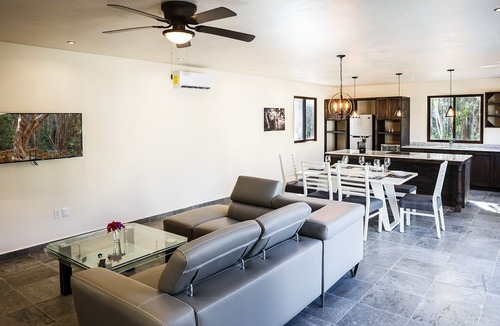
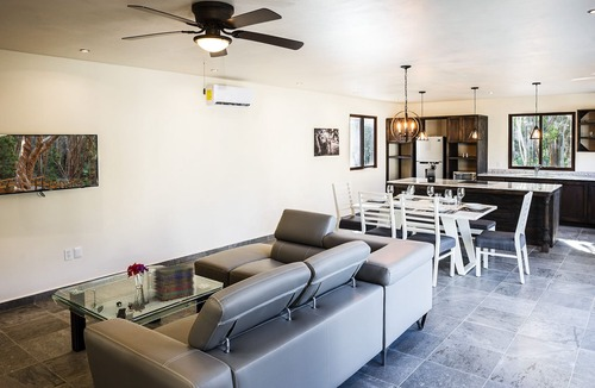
+ book stack [152,263,195,302]
